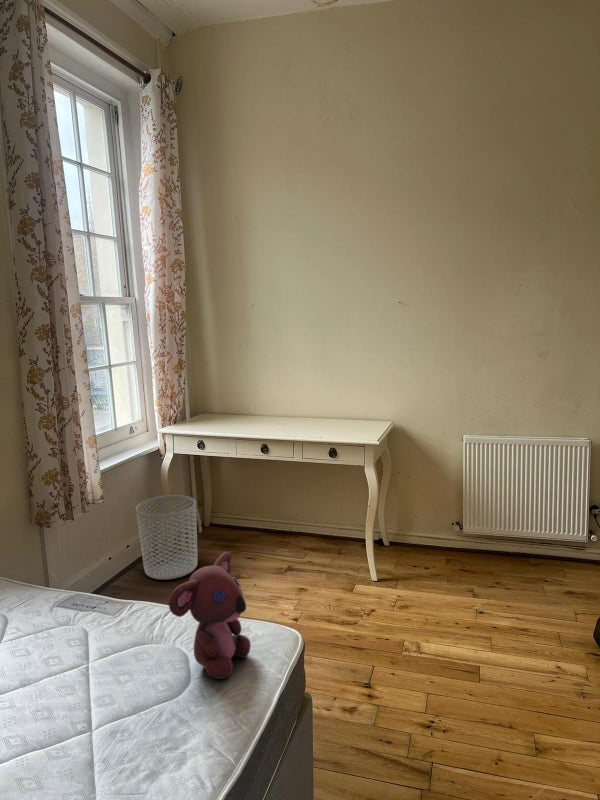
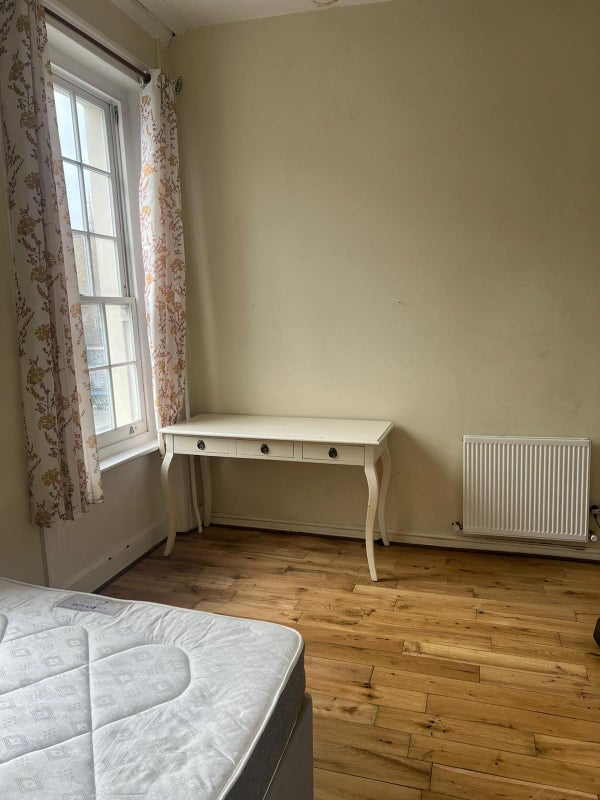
- teddy bear [167,551,252,680]
- waste bin [135,494,198,581]
